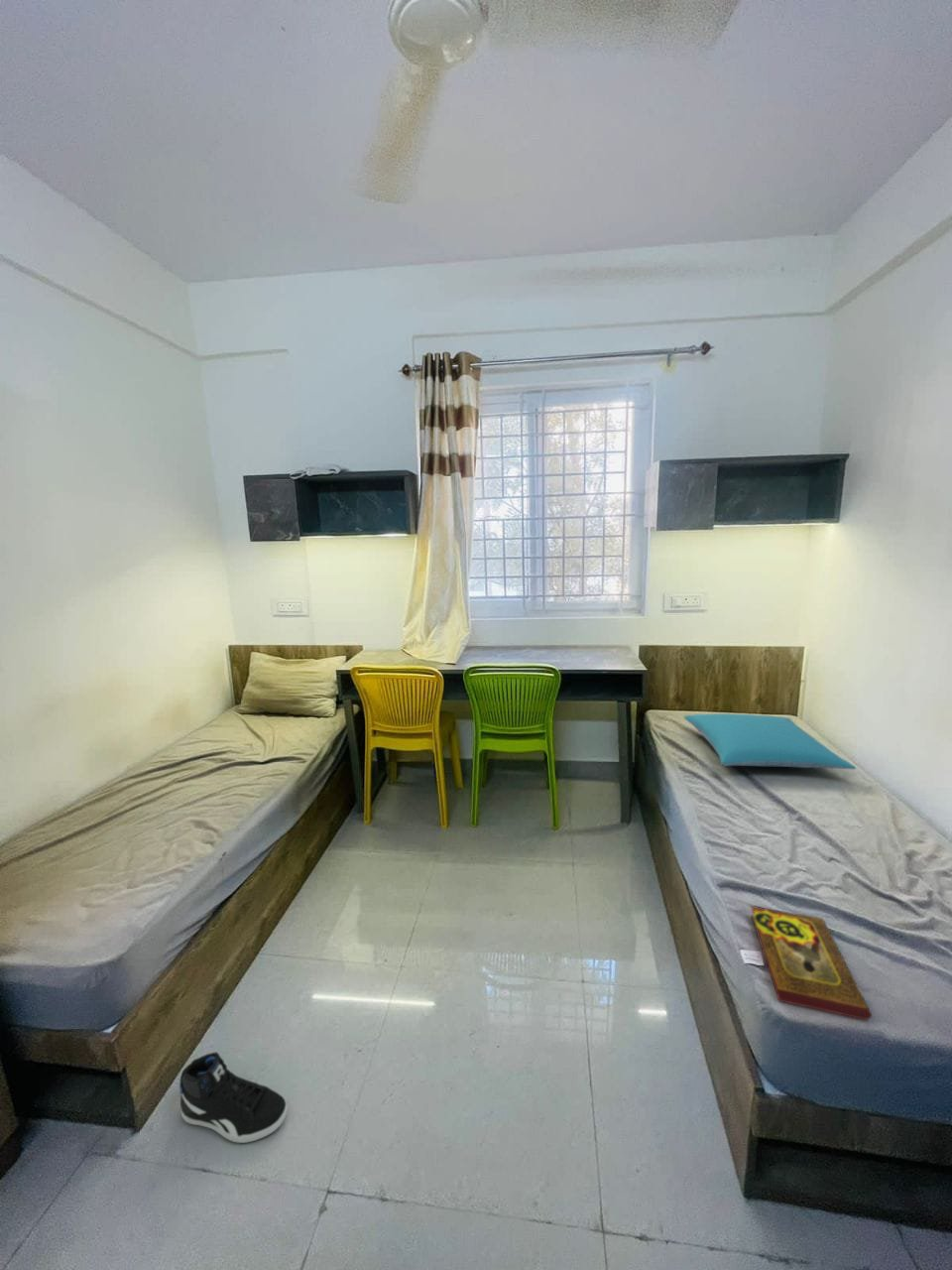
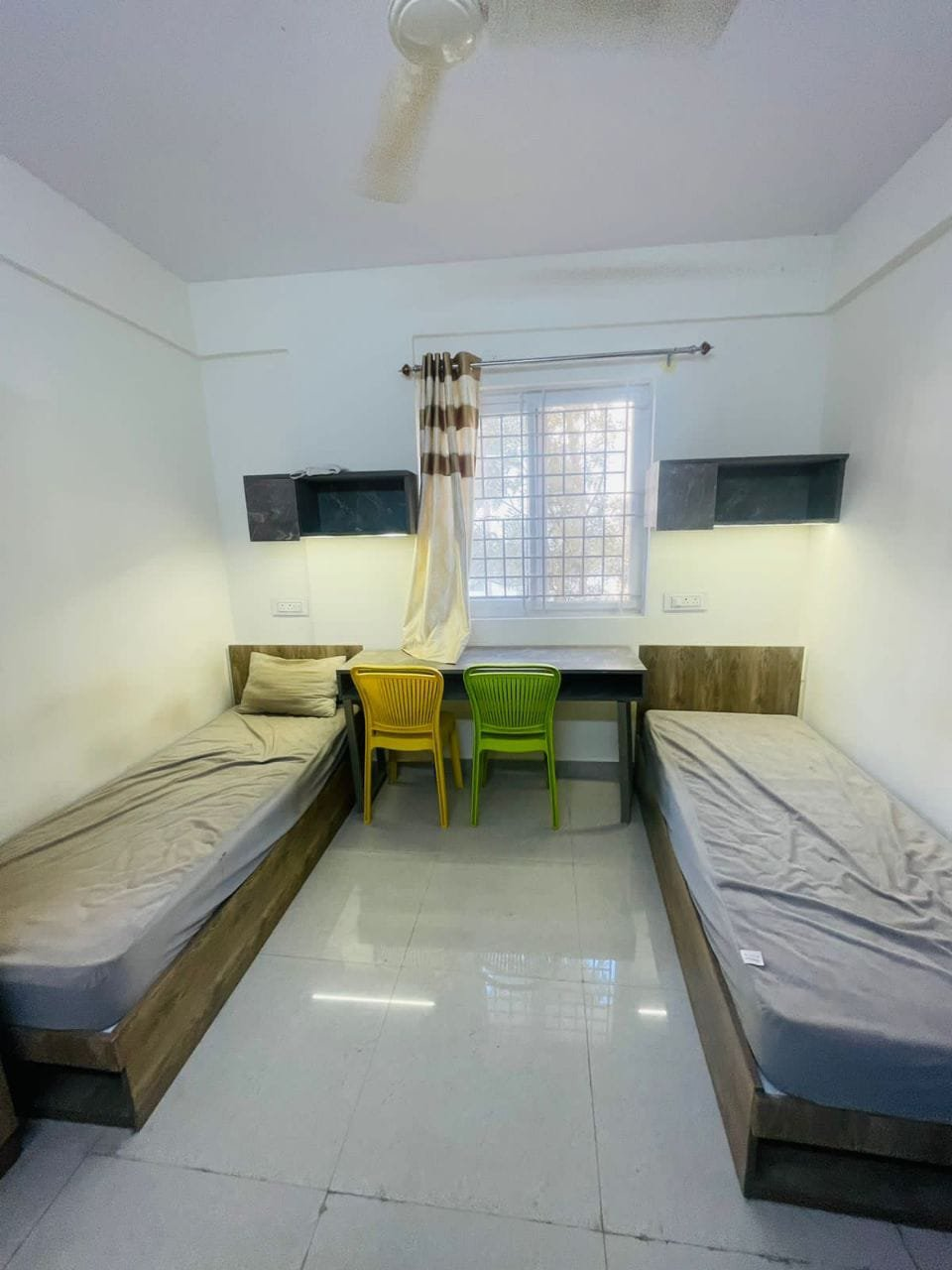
- pillow [683,712,857,770]
- book [750,905,873,1021]
- sneaker [179,1051,289,1144]
